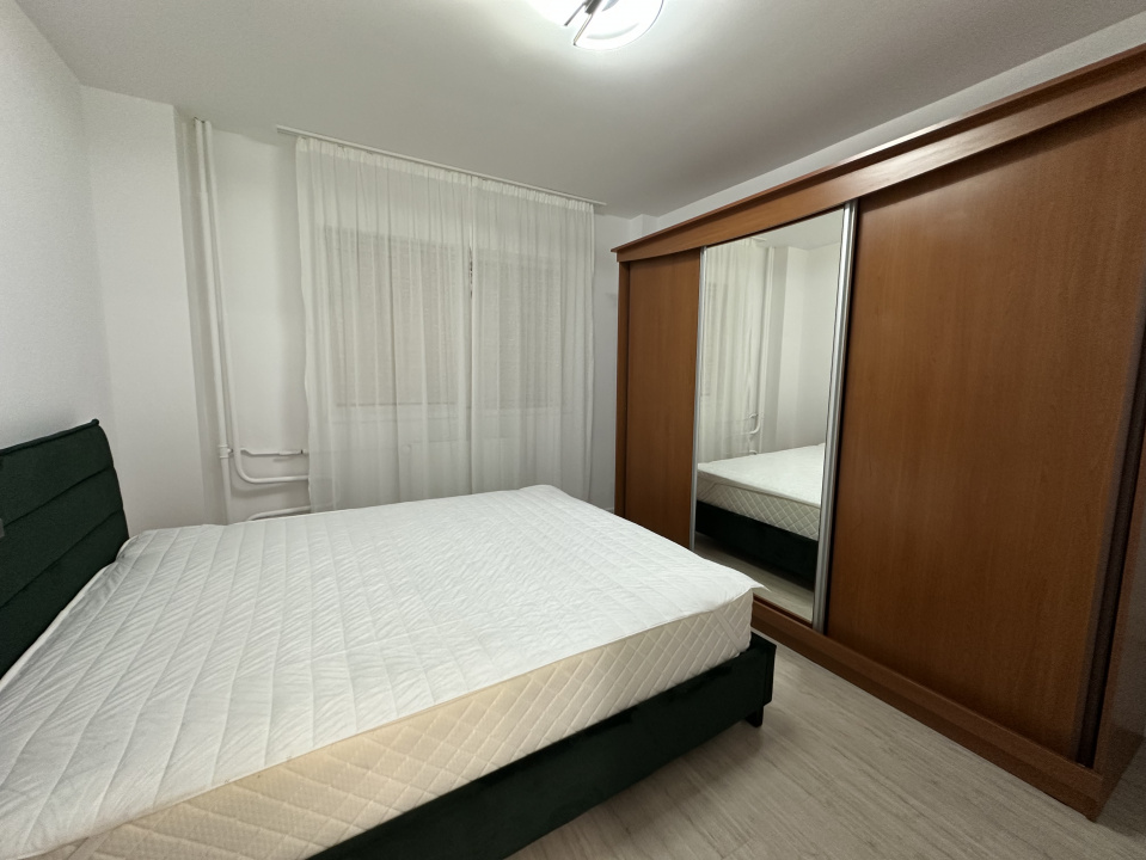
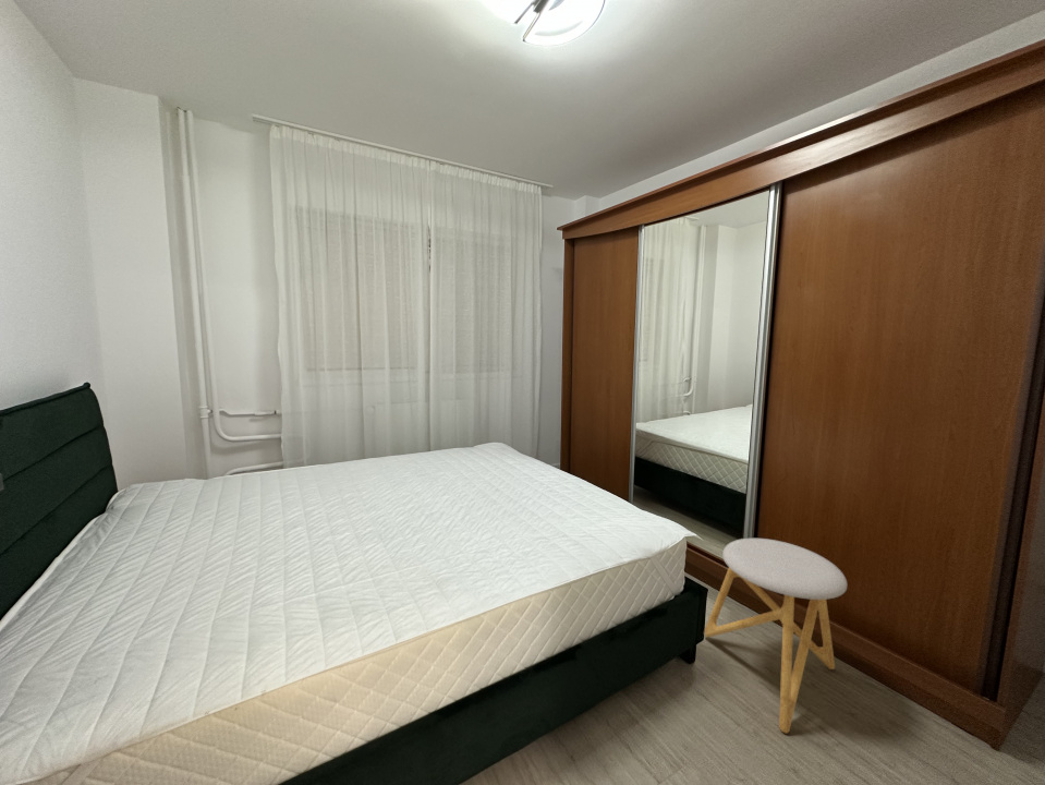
+ stool [704,538,848,734]
